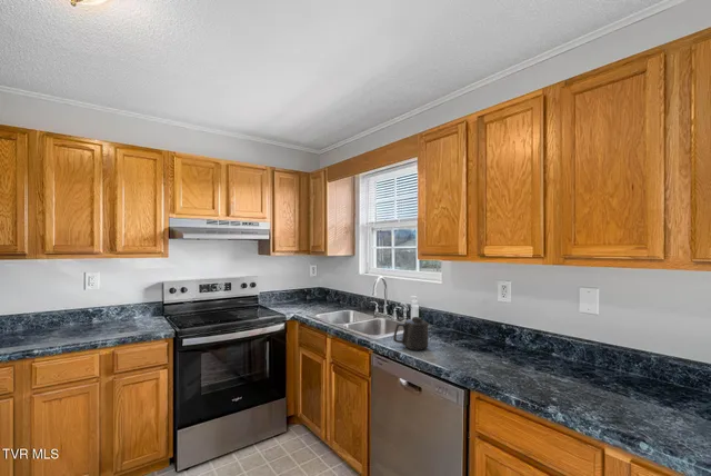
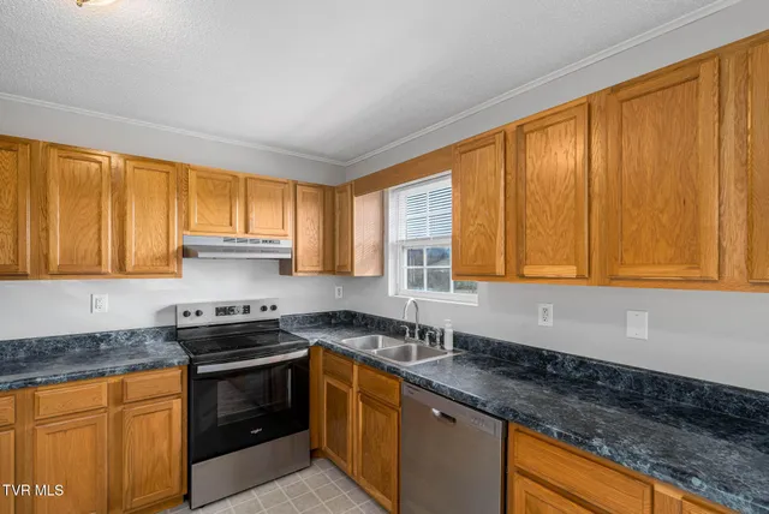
- mug [392,316,430,351]
